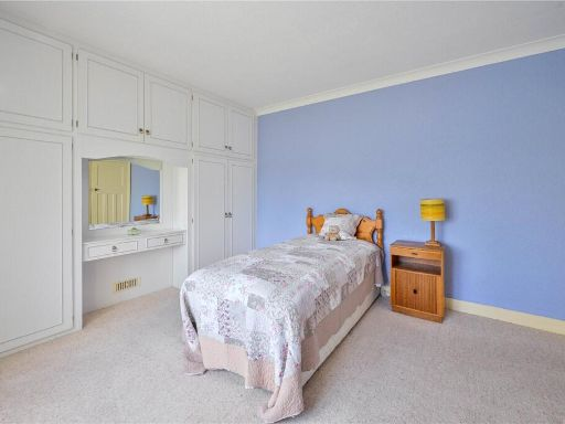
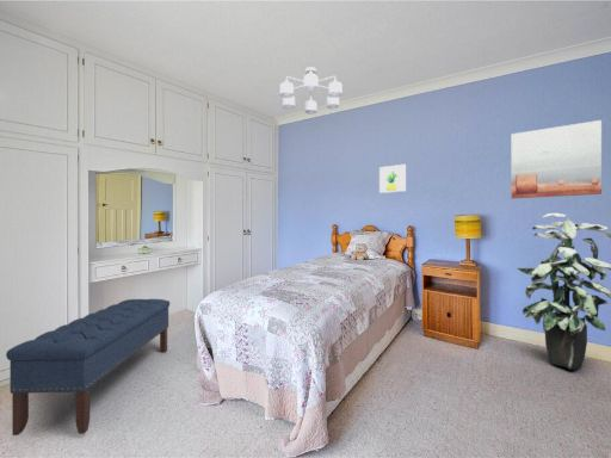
+ wall art [510,119,603,199]
+ ceiling light fixture [279,66,342,116]
+ bench [5,298,171,437]
+ indoor plant [516,212,611,370]
+ wall art [378,163,407,194]
